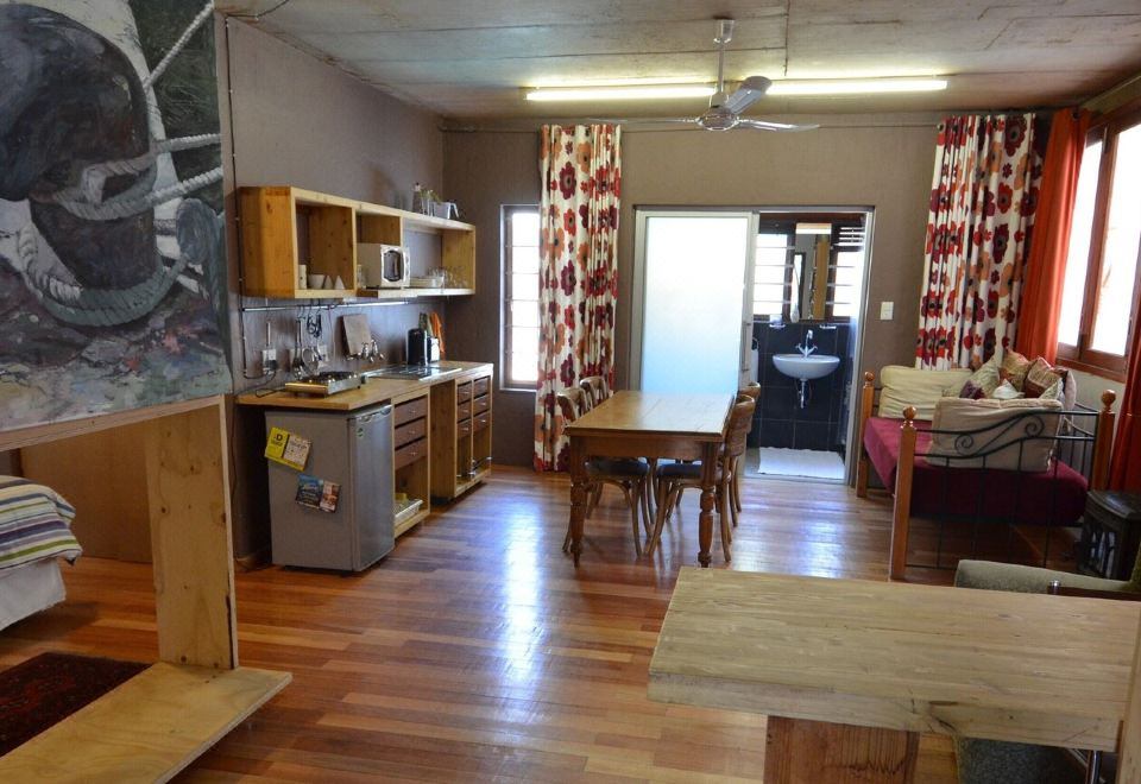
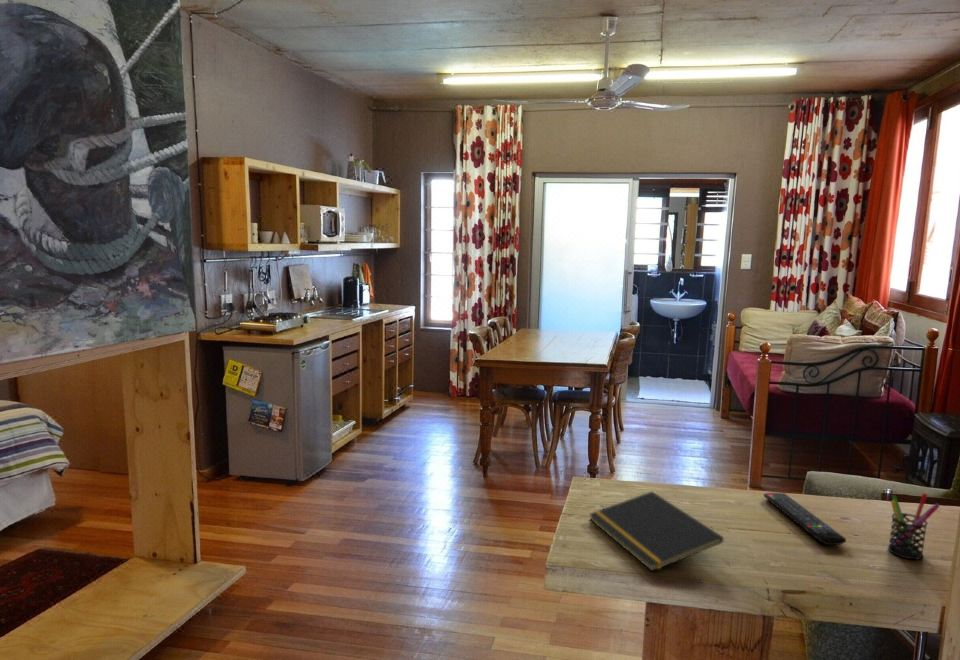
+ notepad [588,490,724,572]
+ remote control [763,492,847,546]
+ pen holder [887,492,941,561]
